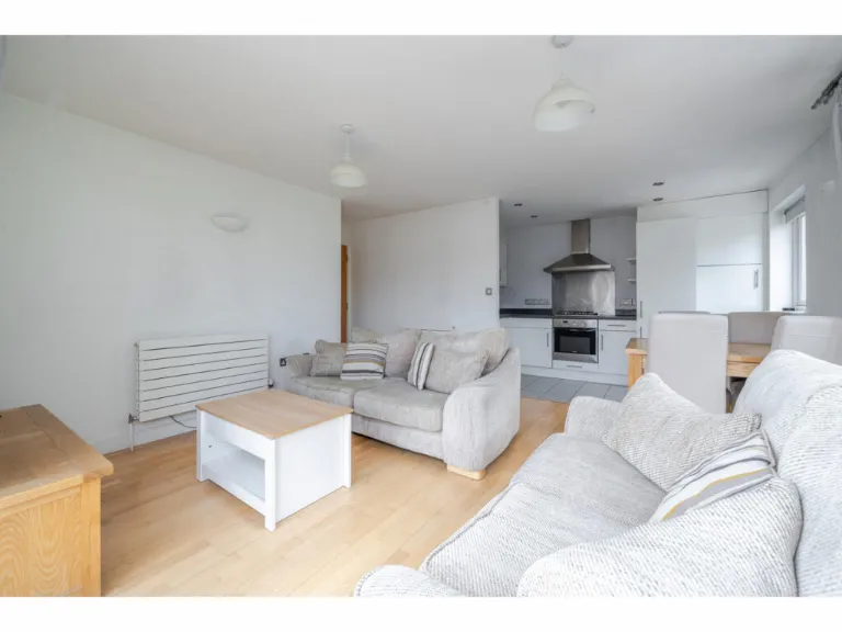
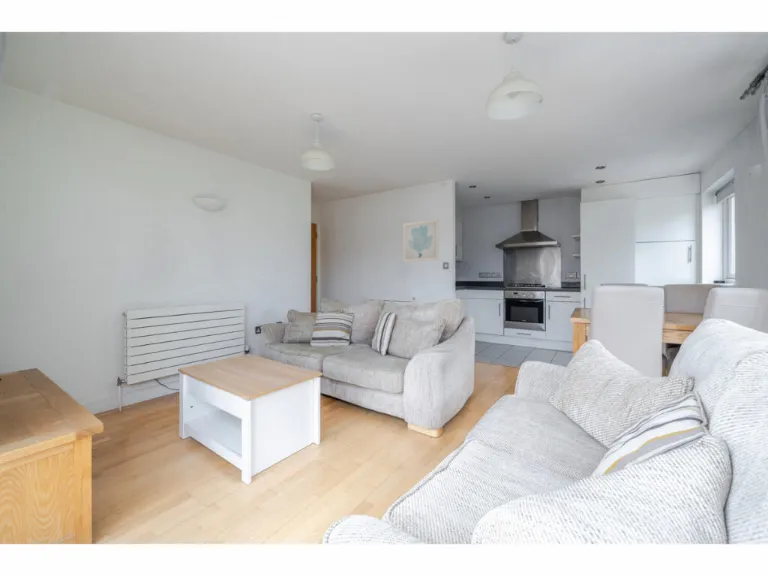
+ wall art [402,218,440,263]
